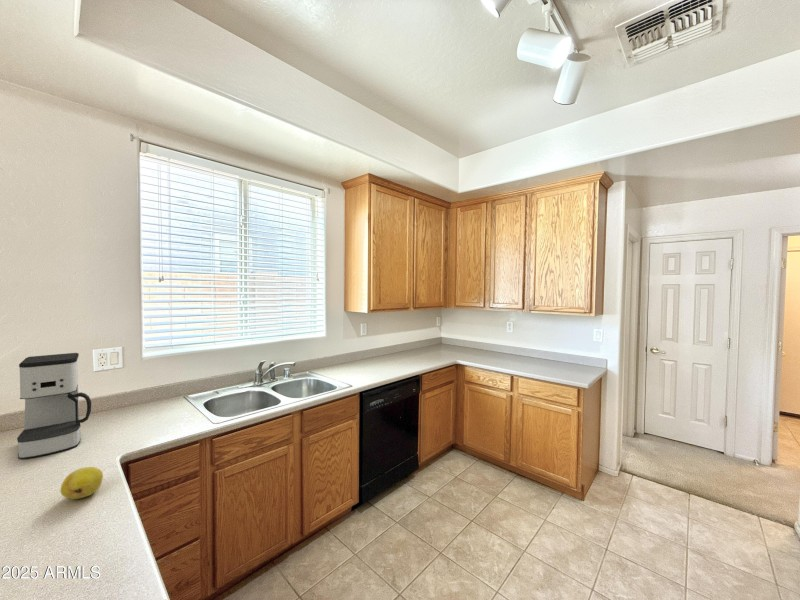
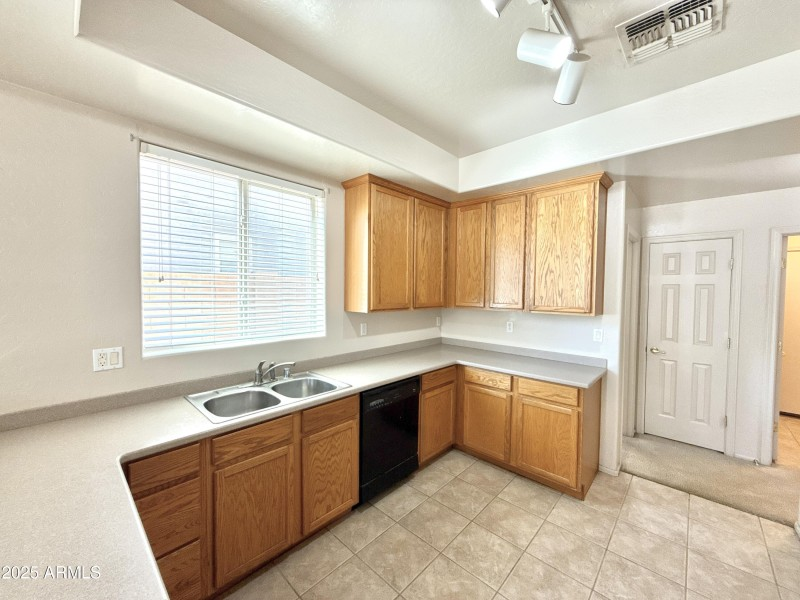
- coffee maker [16,352,92,460]
- fruit [59,466,104,500]
